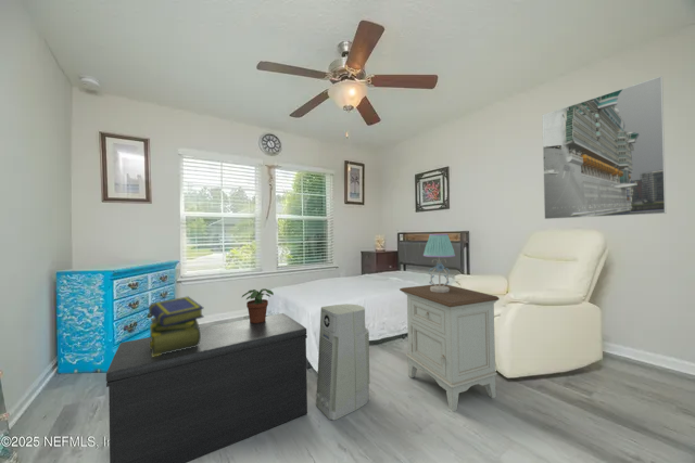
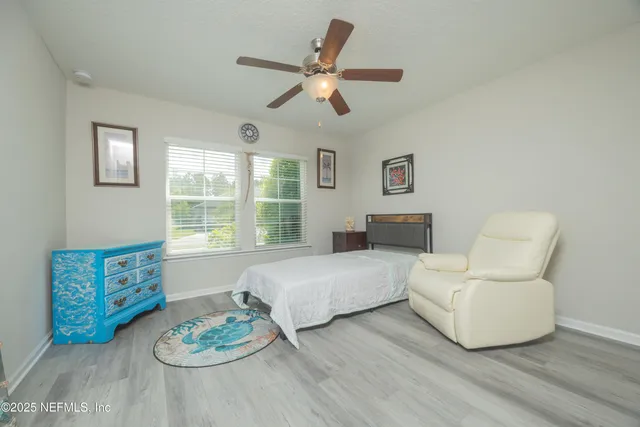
- bench [105,312,308,463]
- potted plant [240,287,275,323]
- stack of books [148,295,205,357]
- nightstand [399,283,501,412]
- table lamp [422,233,456,293]
- air purifier [315,303,370,421]
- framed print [541,75,667,220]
